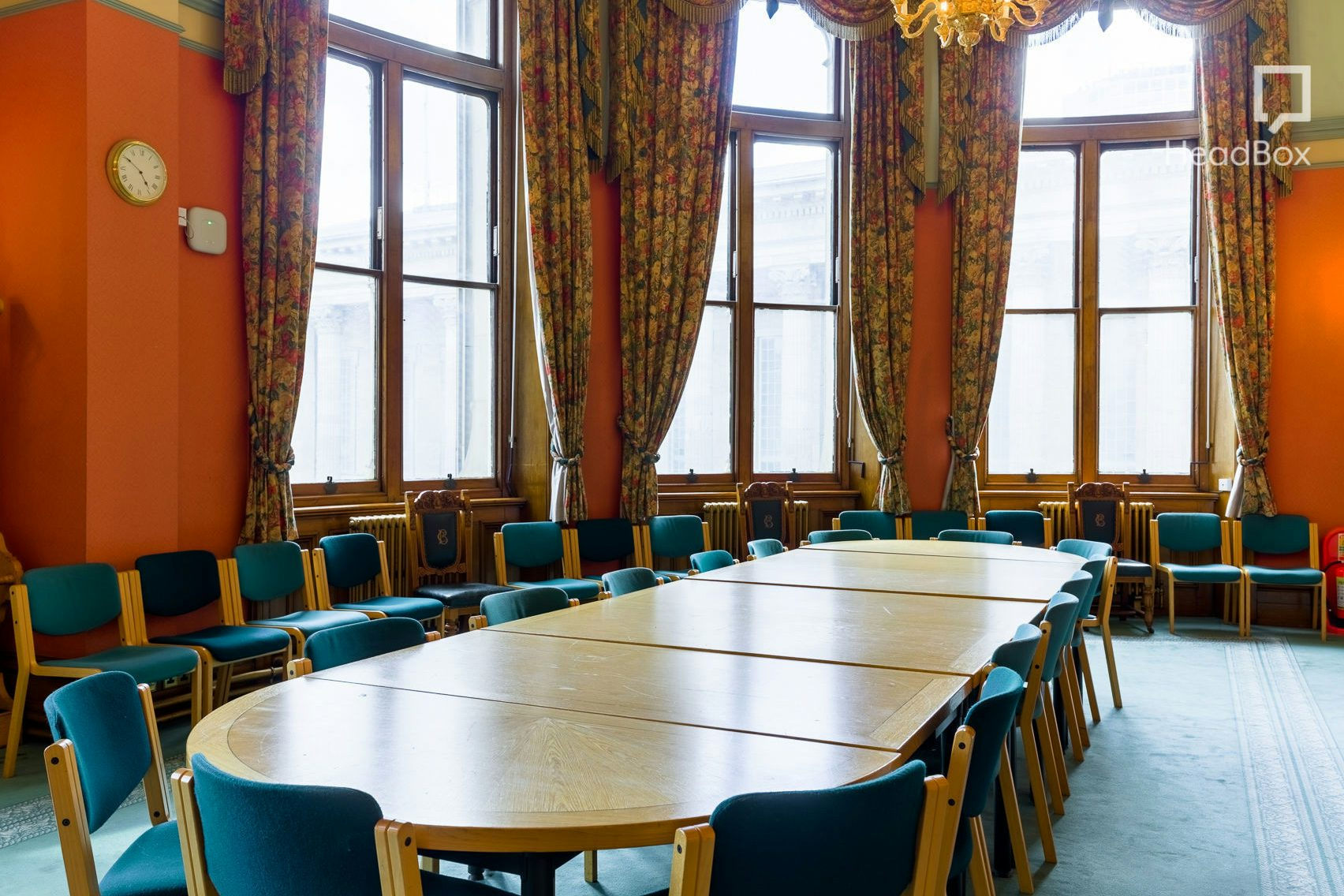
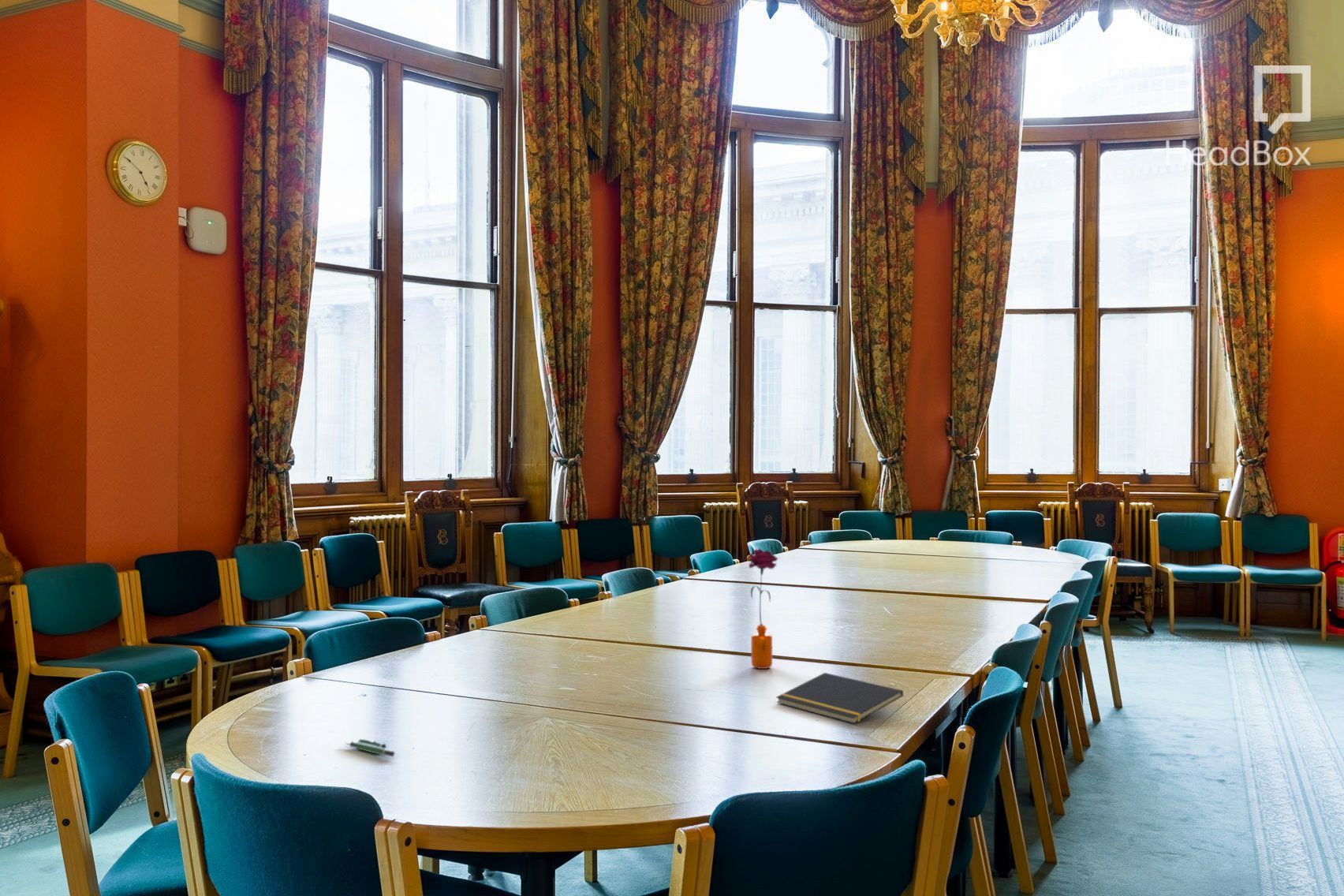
+ notepad [775,672,904,725]
+ pen [343,737,396,757]
+ flower [748,547,779,670]
